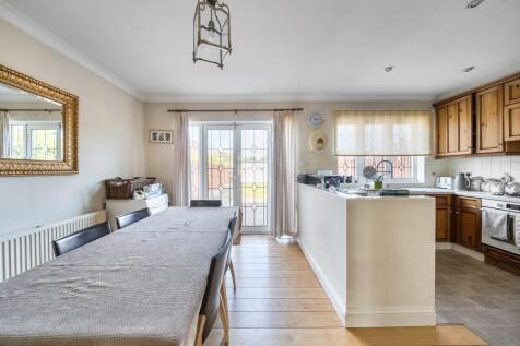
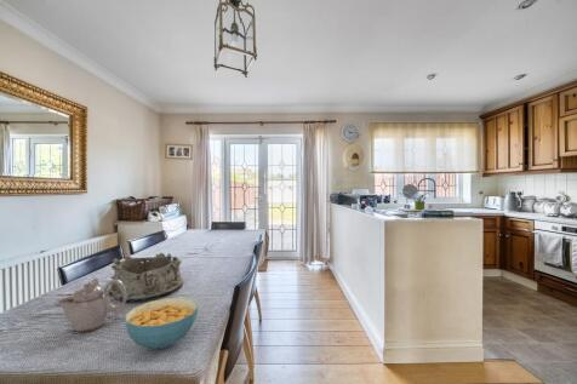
+ cereal bowl [124,297,199,350]
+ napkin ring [108,252,184,303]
+ teapot [55,277,127,333]
